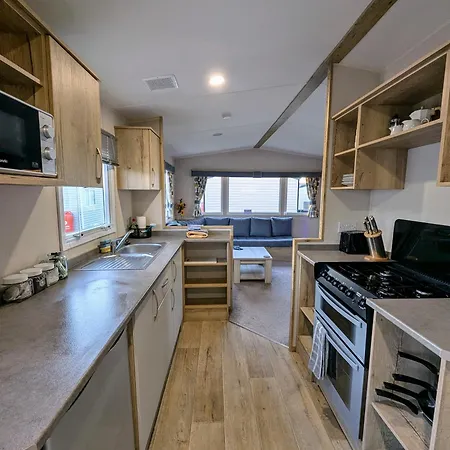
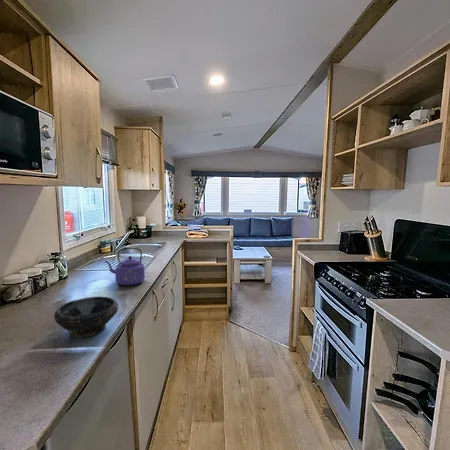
+ bowl [53,296,119,339]
+ kettle [104,247,146,287]
